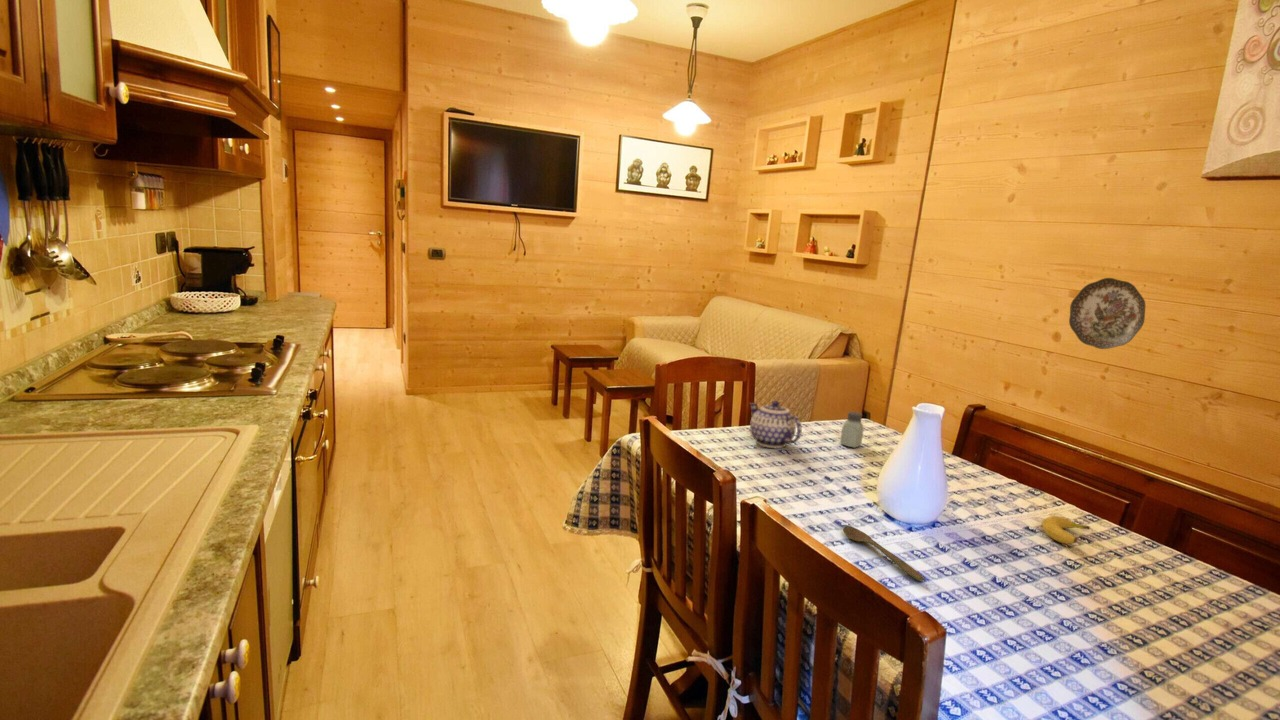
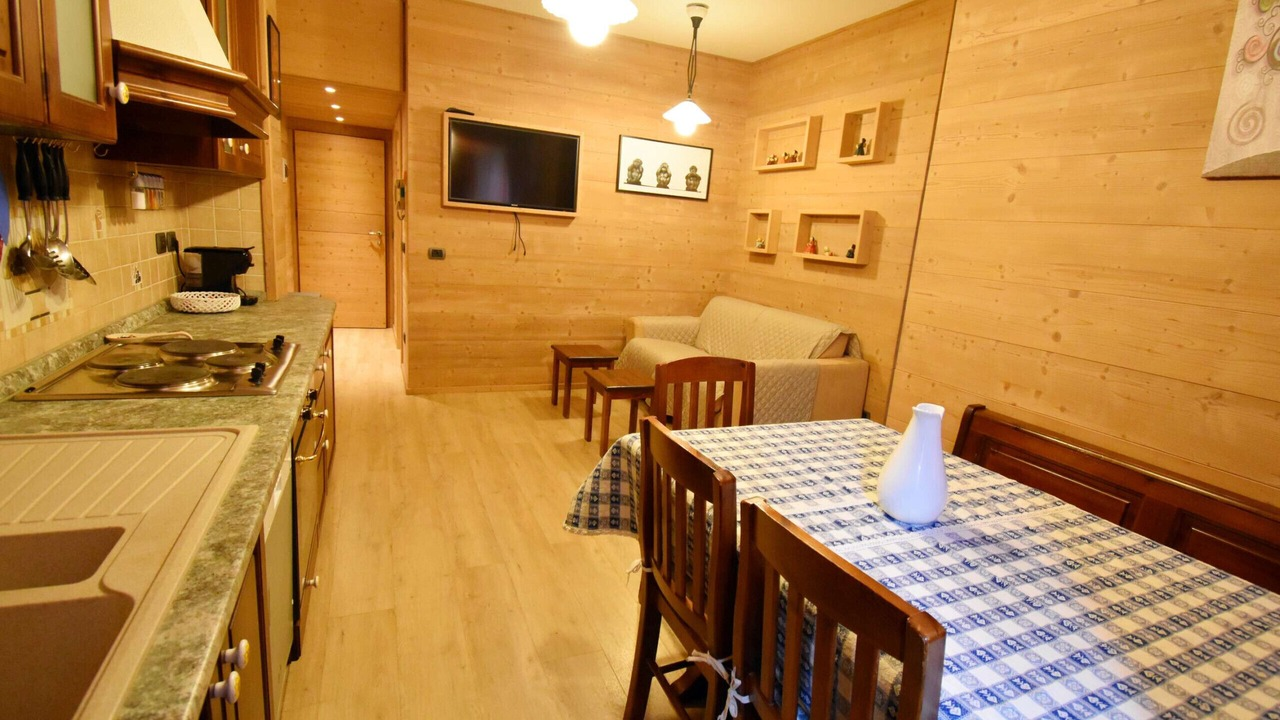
- spoon [842,525,926,582]
- decorative plate [1068,277,1146,350]
- saltshaker [839,411,865,449]
- teapot [748,400,803,449]
- fruit [1041,515,1091,544]
